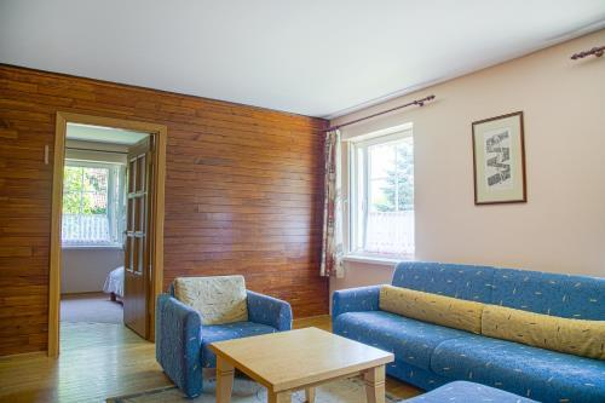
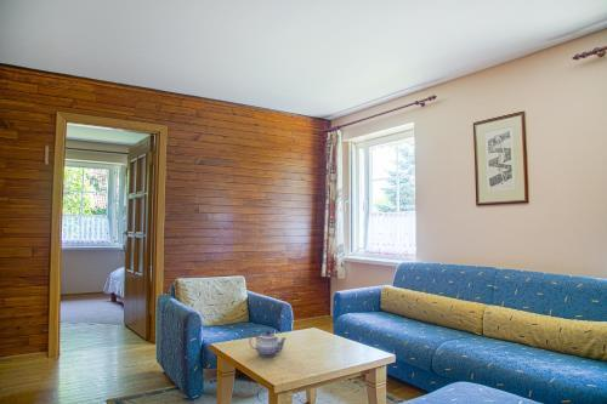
+ teapot [248,330,287,358]
